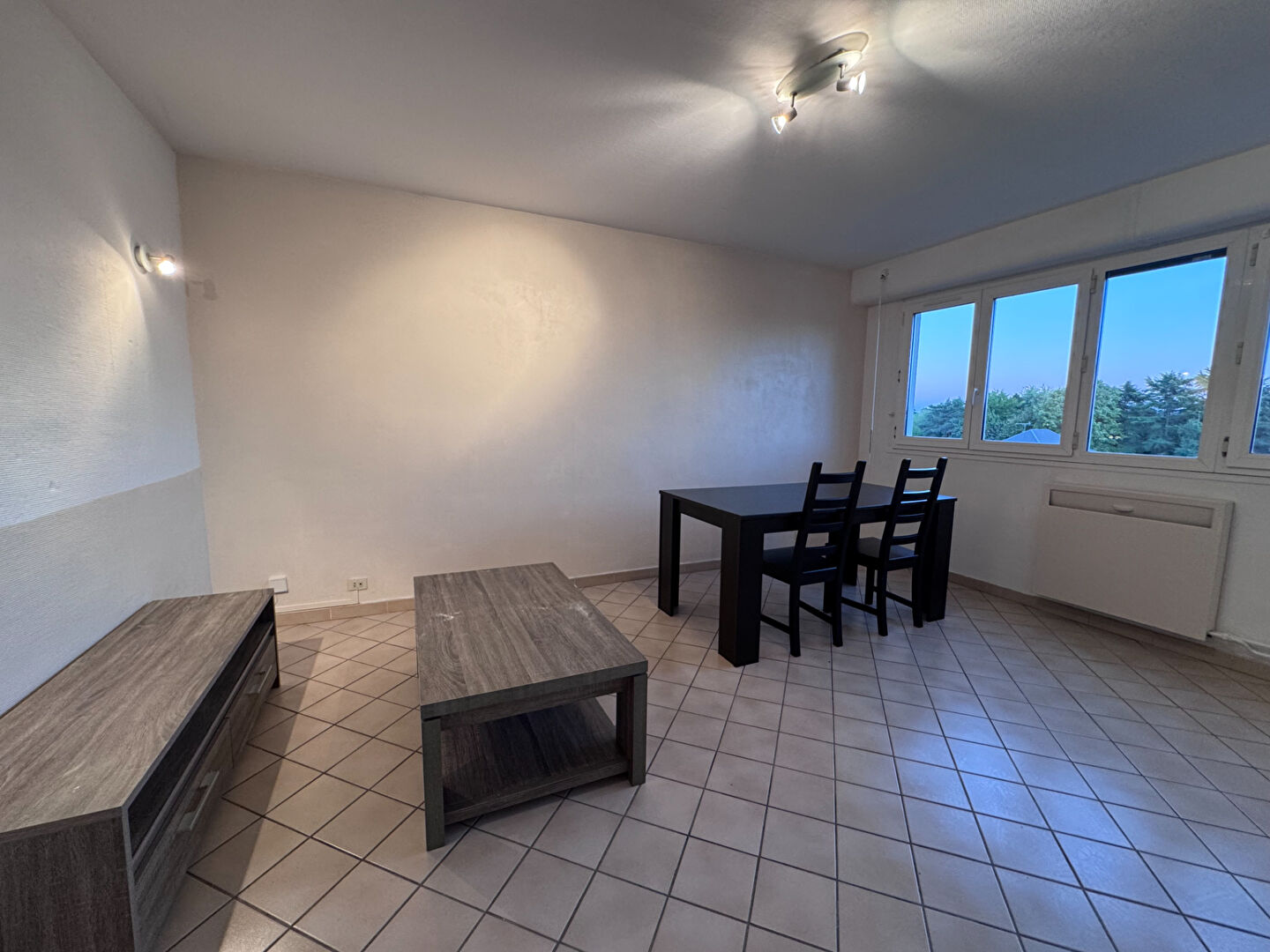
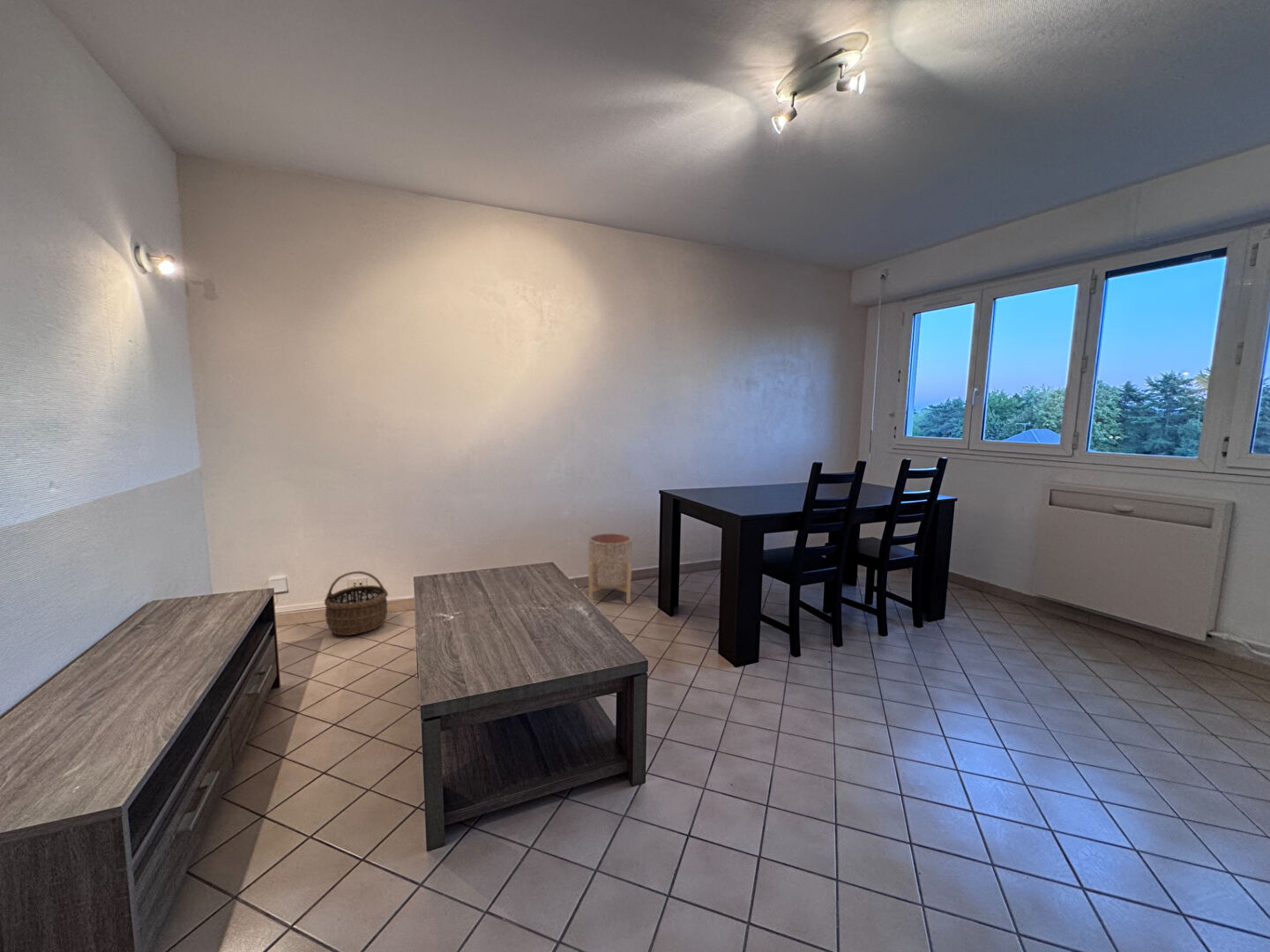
+ planter [587,532,633,605]
+ wicker basket [324,570,389,636]
